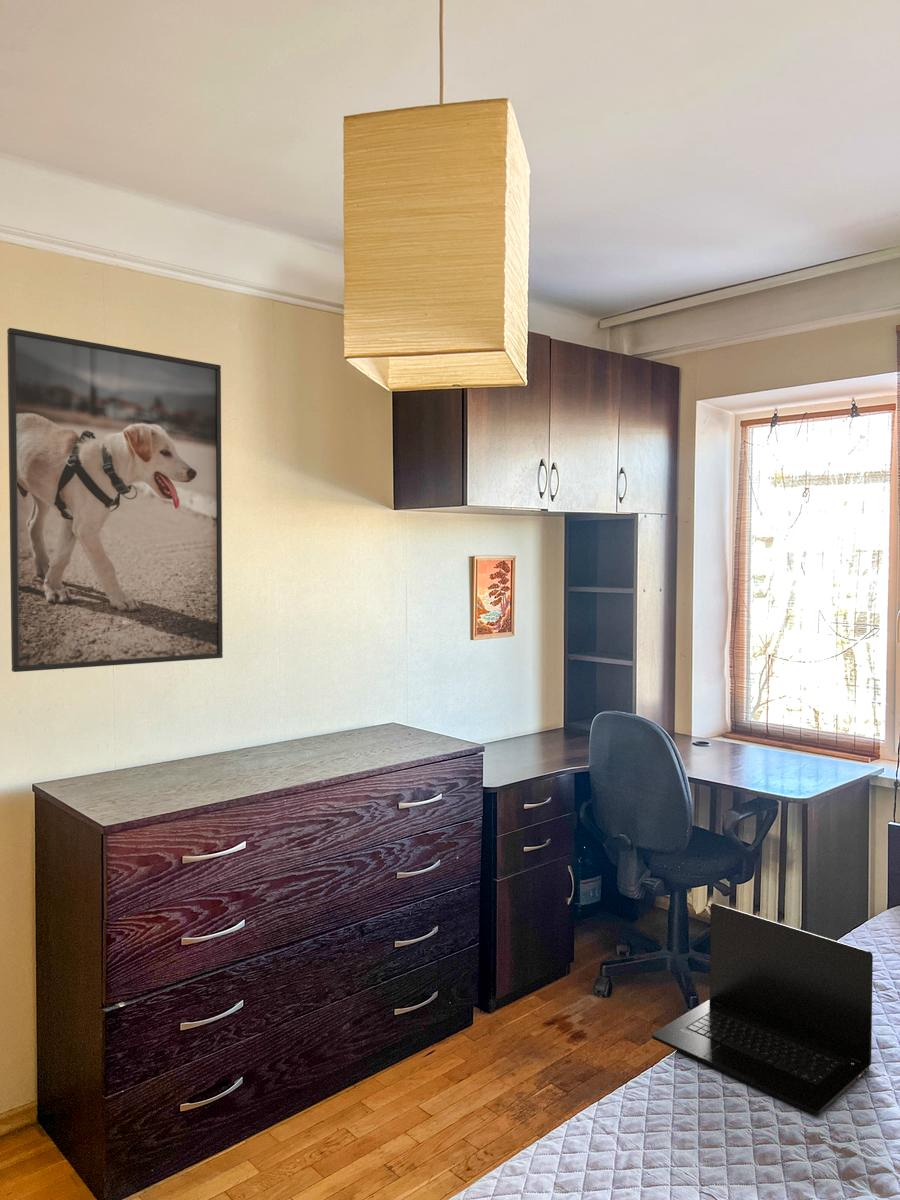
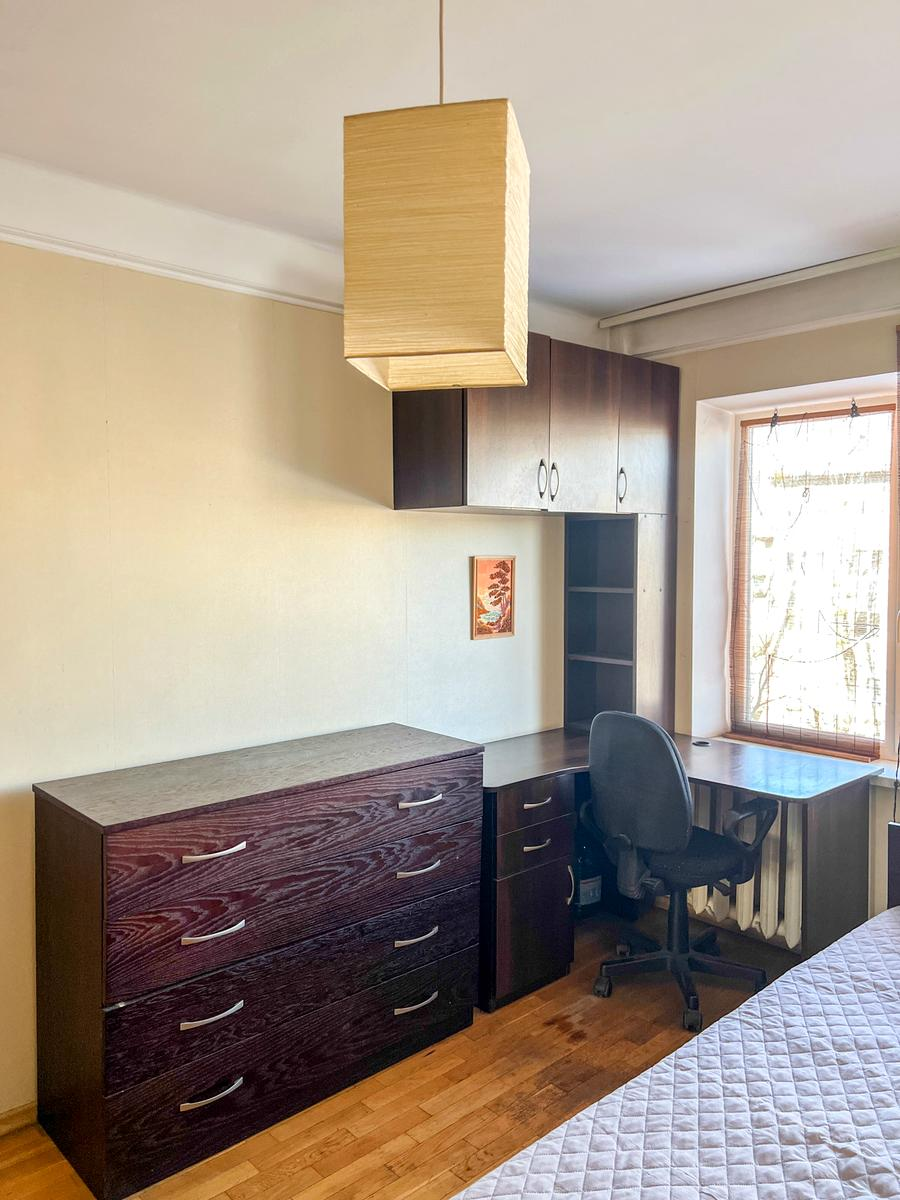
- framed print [6,327,224,673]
- laptop [651,902,874,1116]
